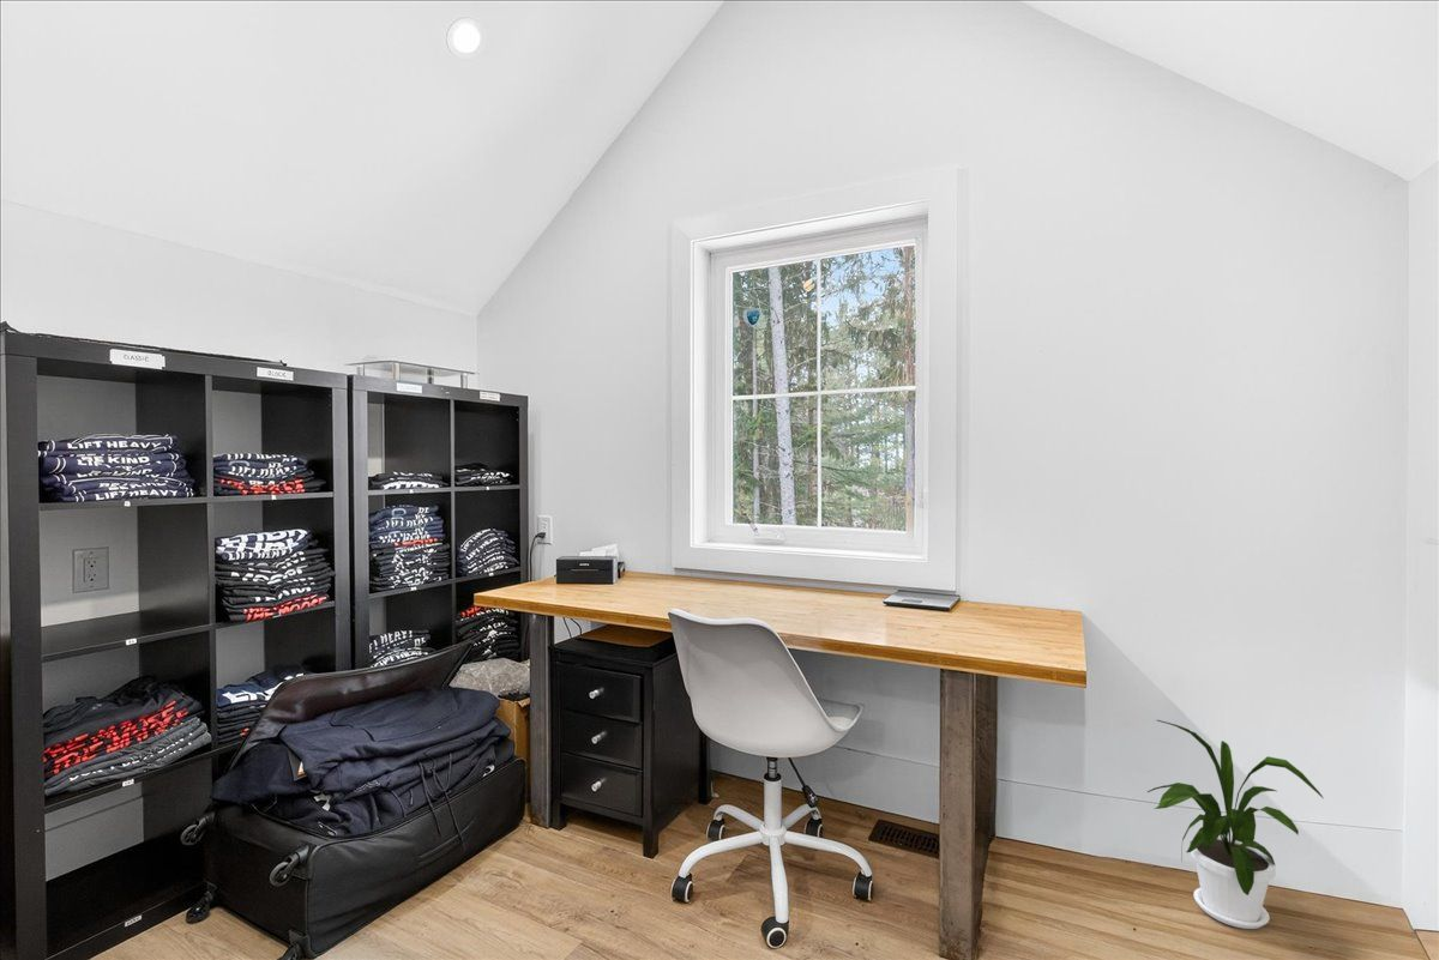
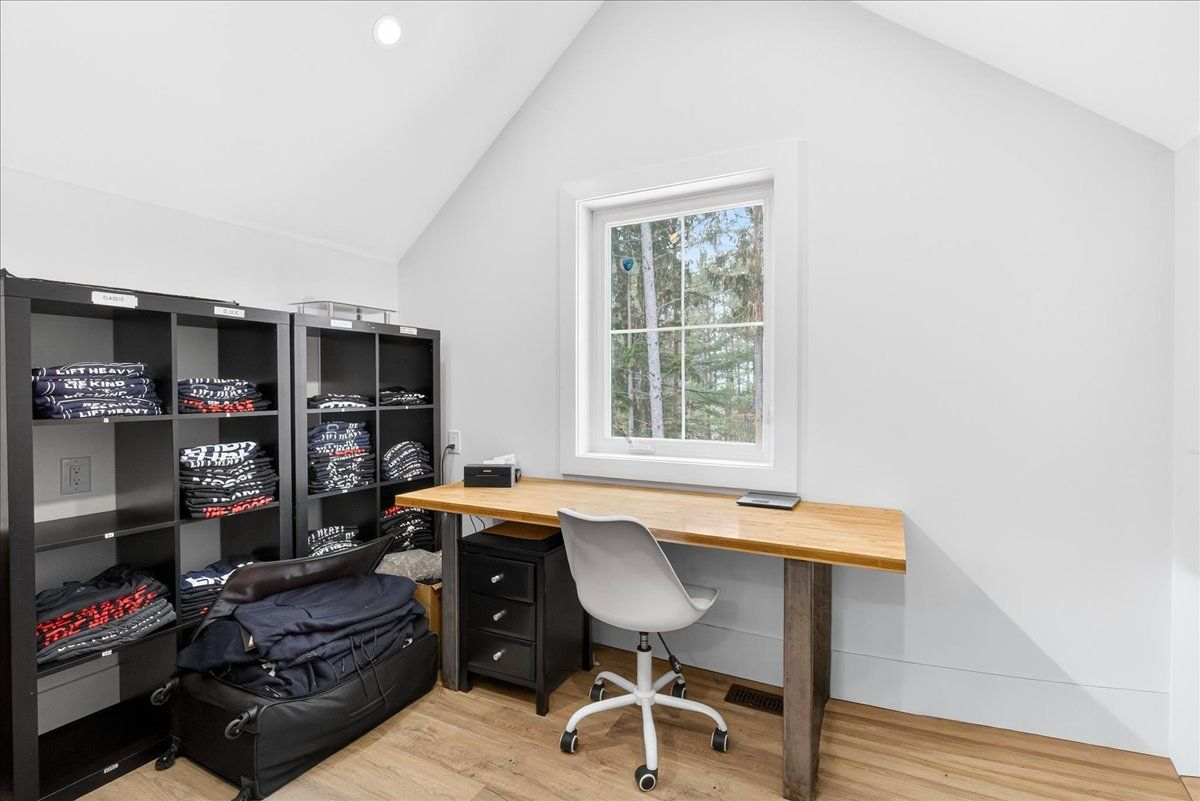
- house plant [1146,719,1324,930]
